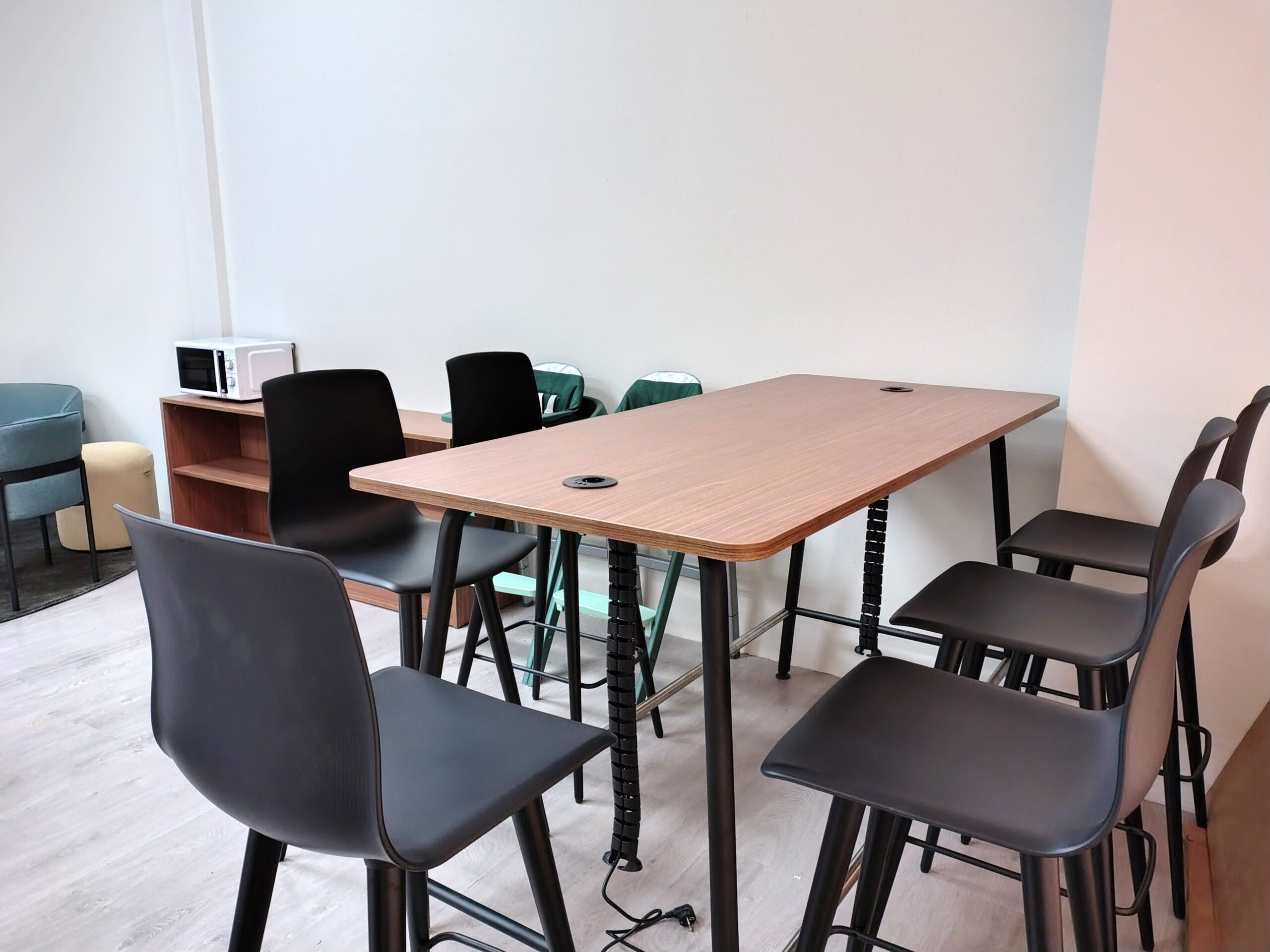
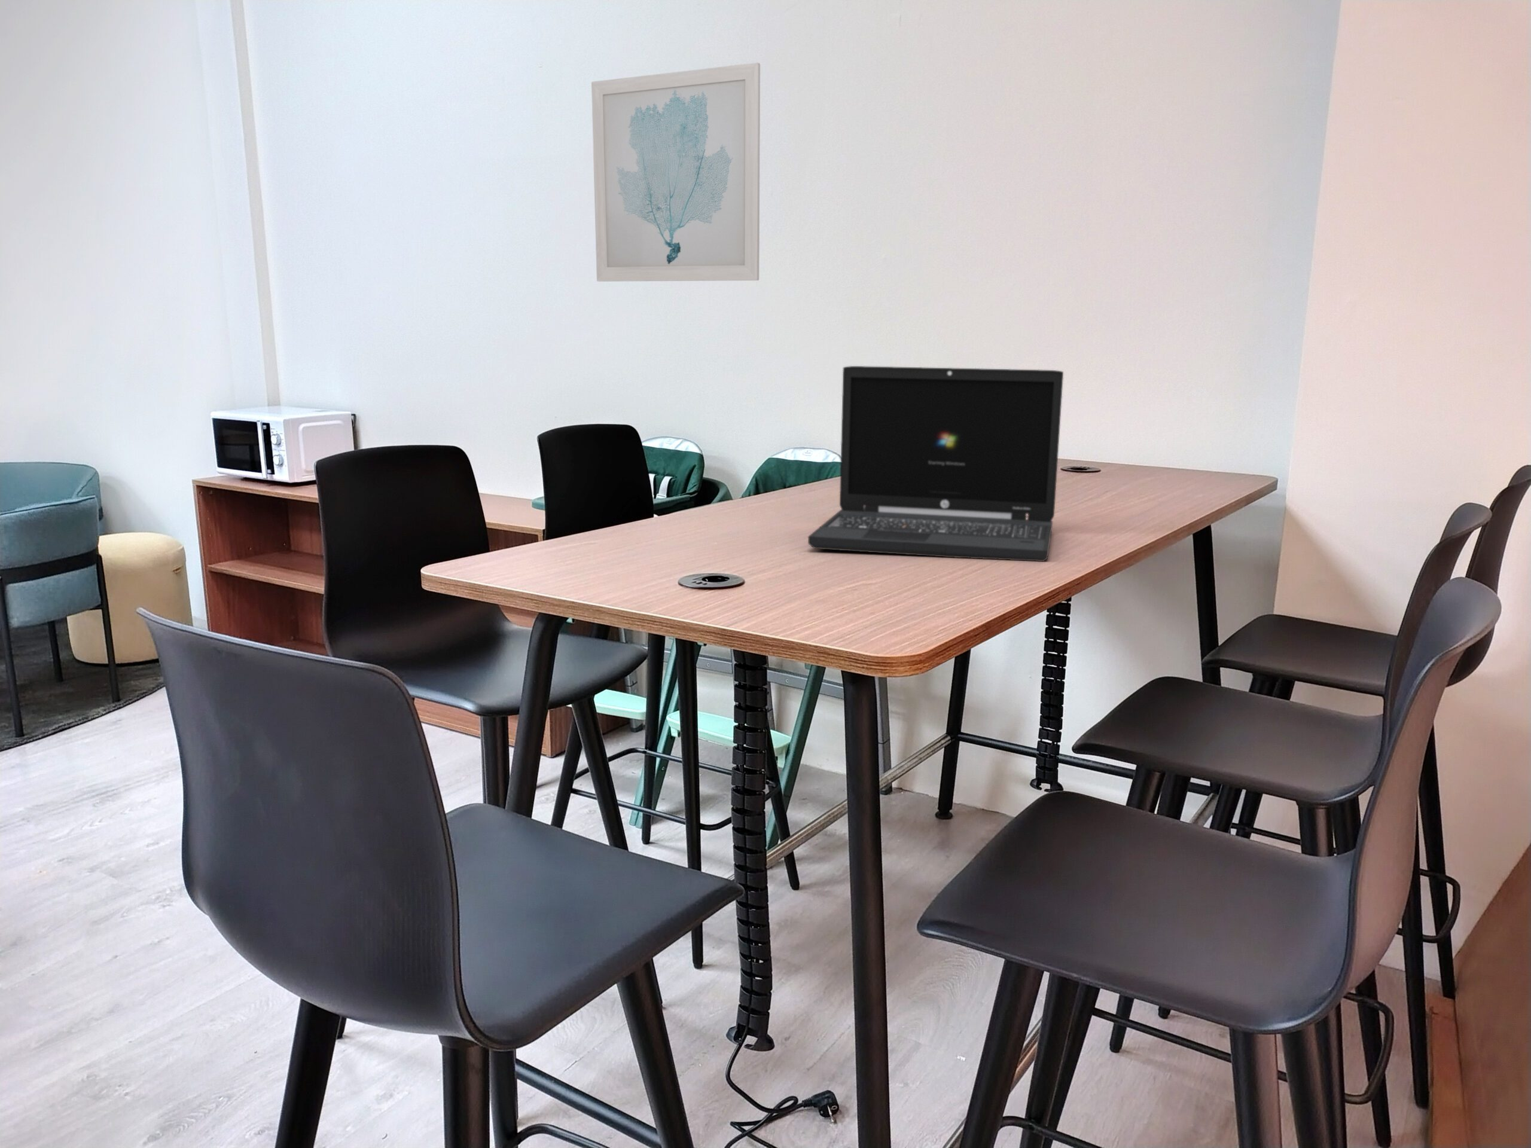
+ laptop [808,365,1064,562]
+ wall art [591,63,761,282]
